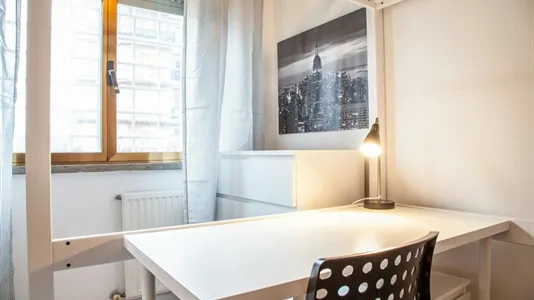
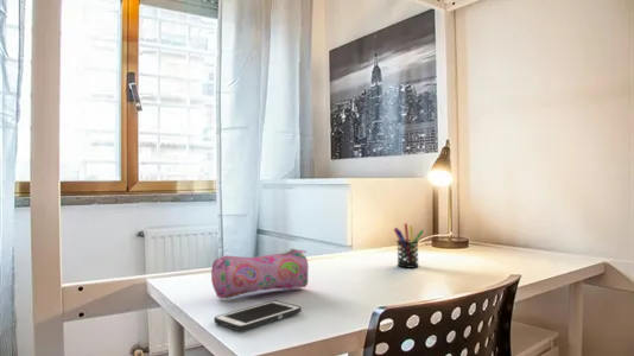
+ pen holder [393,222,425,269]
+ cell phone [213,299,303,332]
+ pencil case [210,248,310,299]
